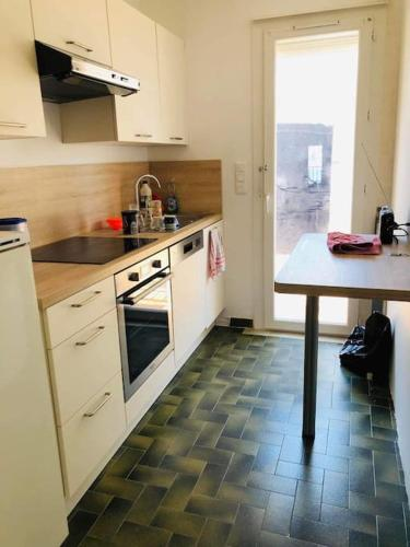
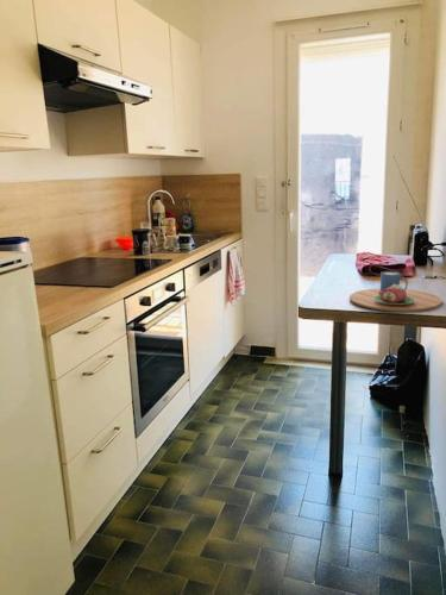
+ mug [348,270,442,313]
